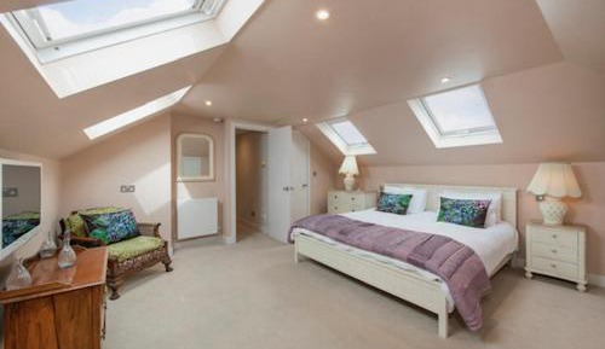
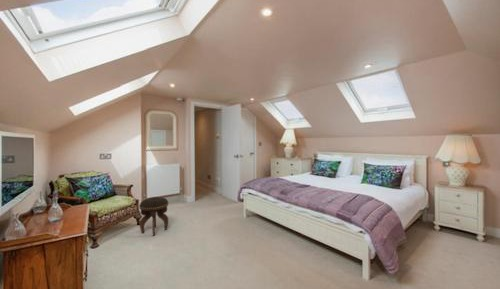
+ footstool [138,196,169,237]
